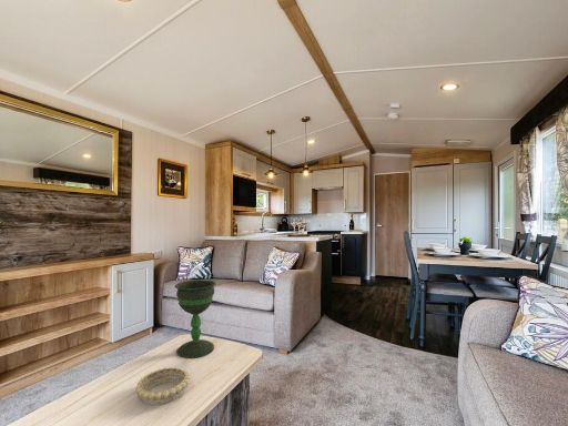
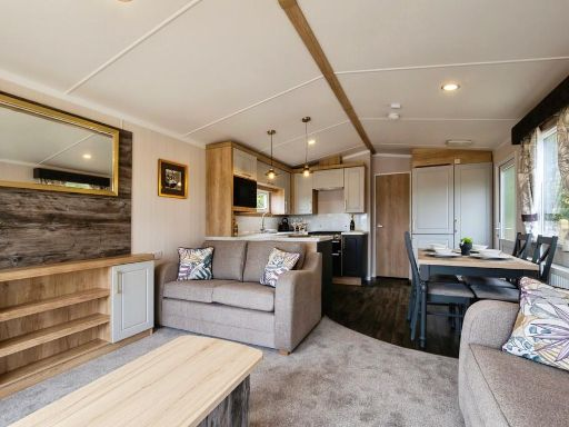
- decorative bowl [134,366,191,406]
- chalice [174,278,217,359]
